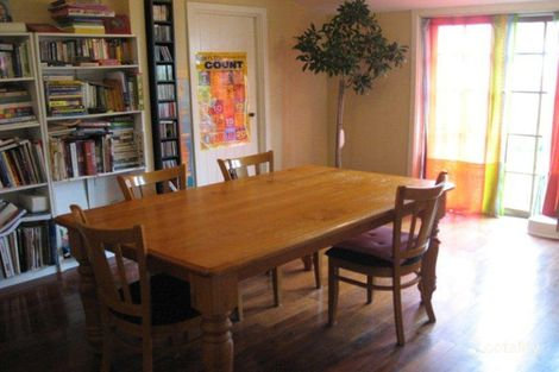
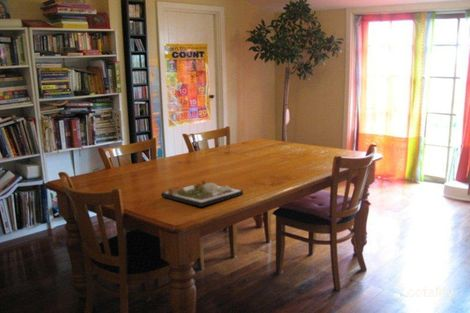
+ dinner plate [160,180,244,208]
